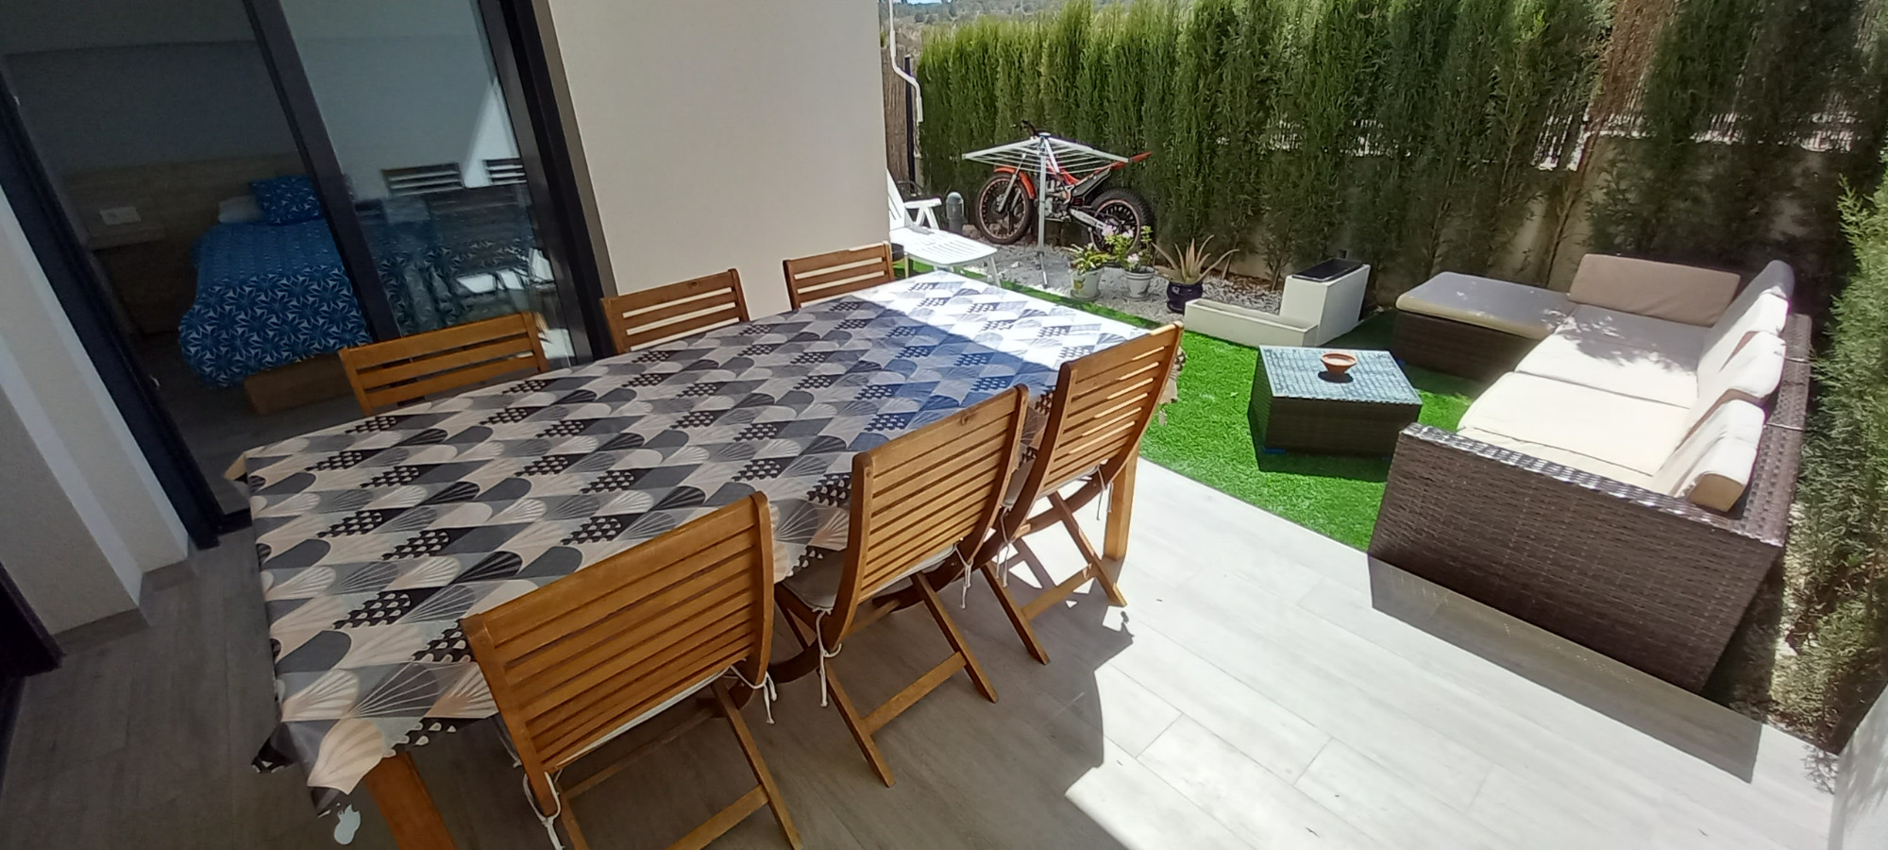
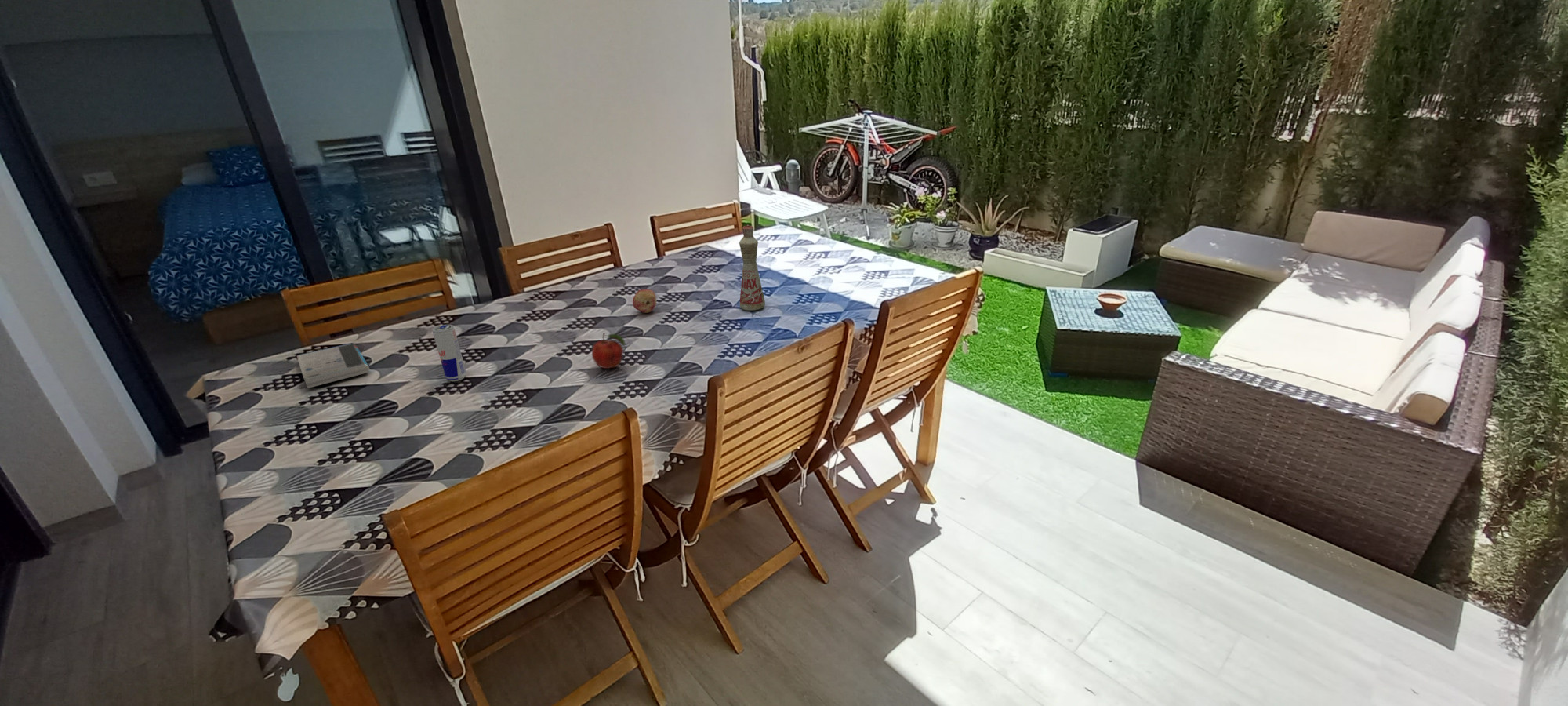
+ fruit [632,289,657,314]
+ beverage can [431,324,467,382]
+ bottle [739,224,766,311]
+ fruit [591,333,626,369]
+ book [296,342,370,389]
